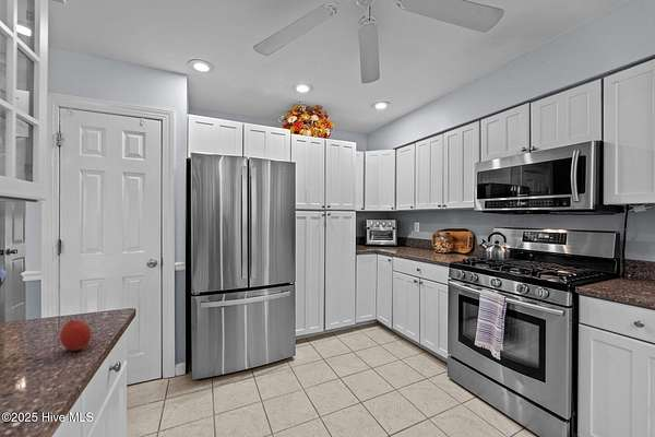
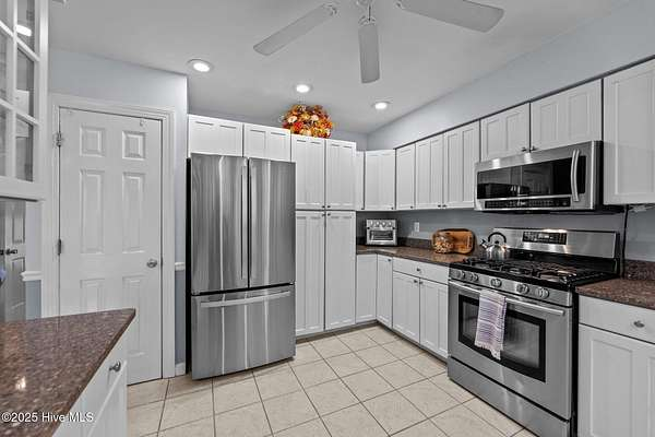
- fruit [59,317,93,352]
